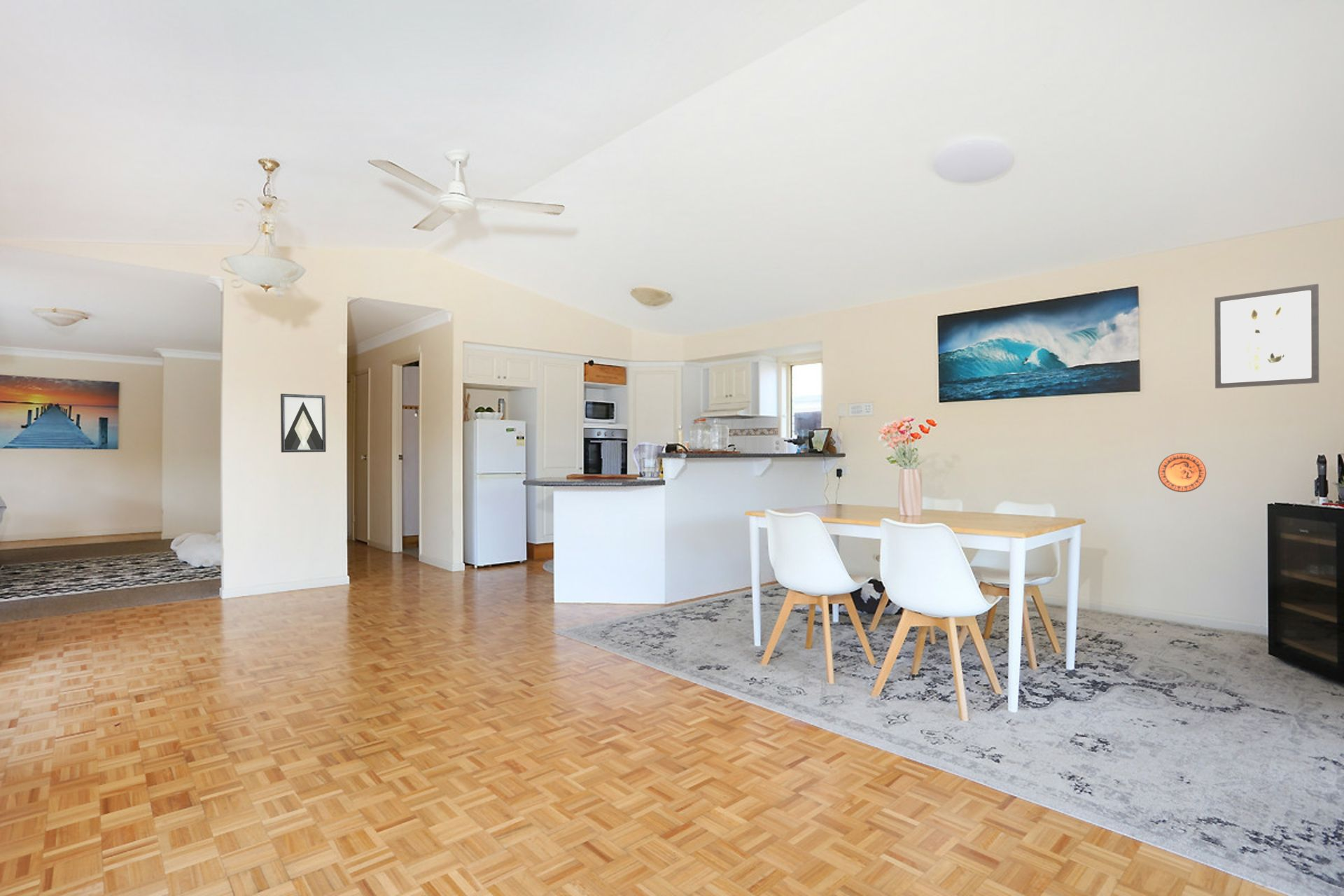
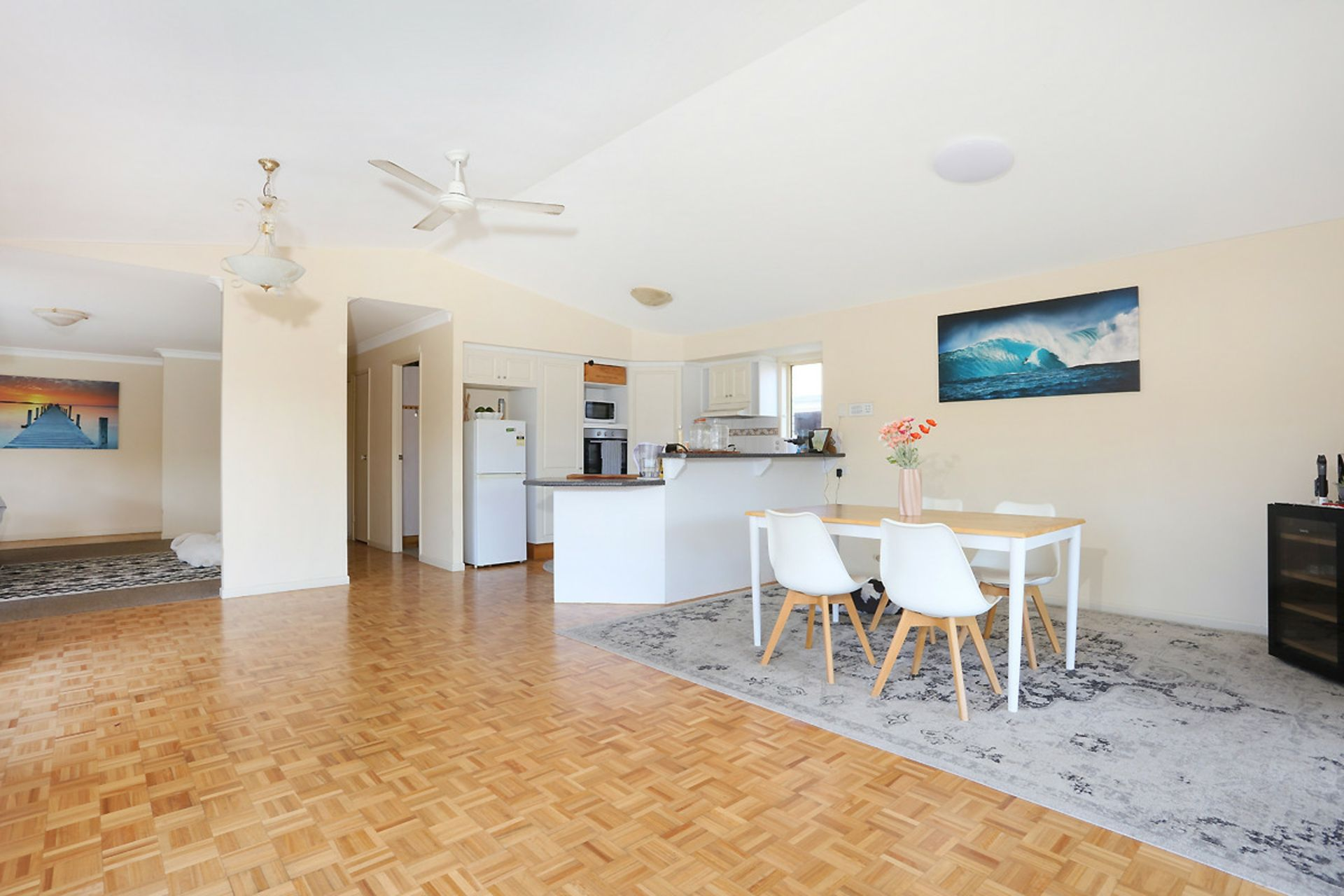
- wall art [280,393,326,453]
- wall art [1214,283,1320,389]
- decorative plate [1157,452,1208,493]
